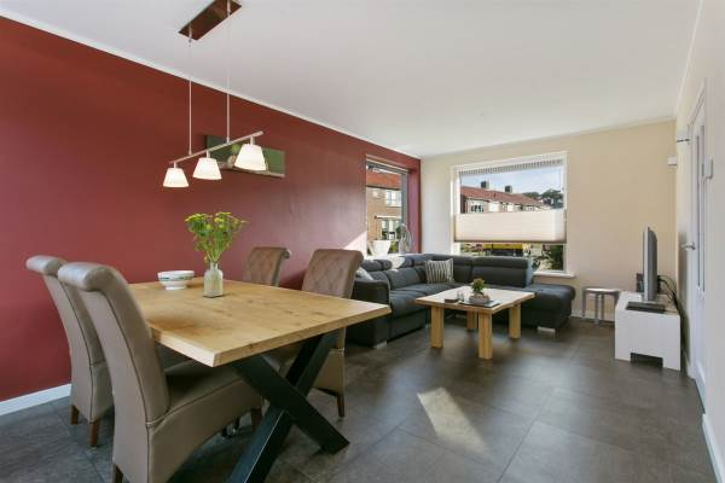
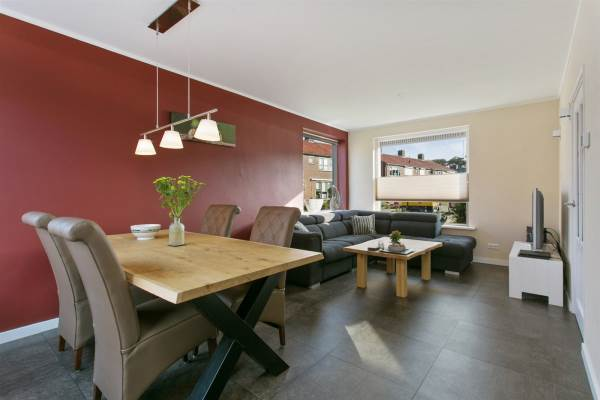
- side table [579,285,622,326]
